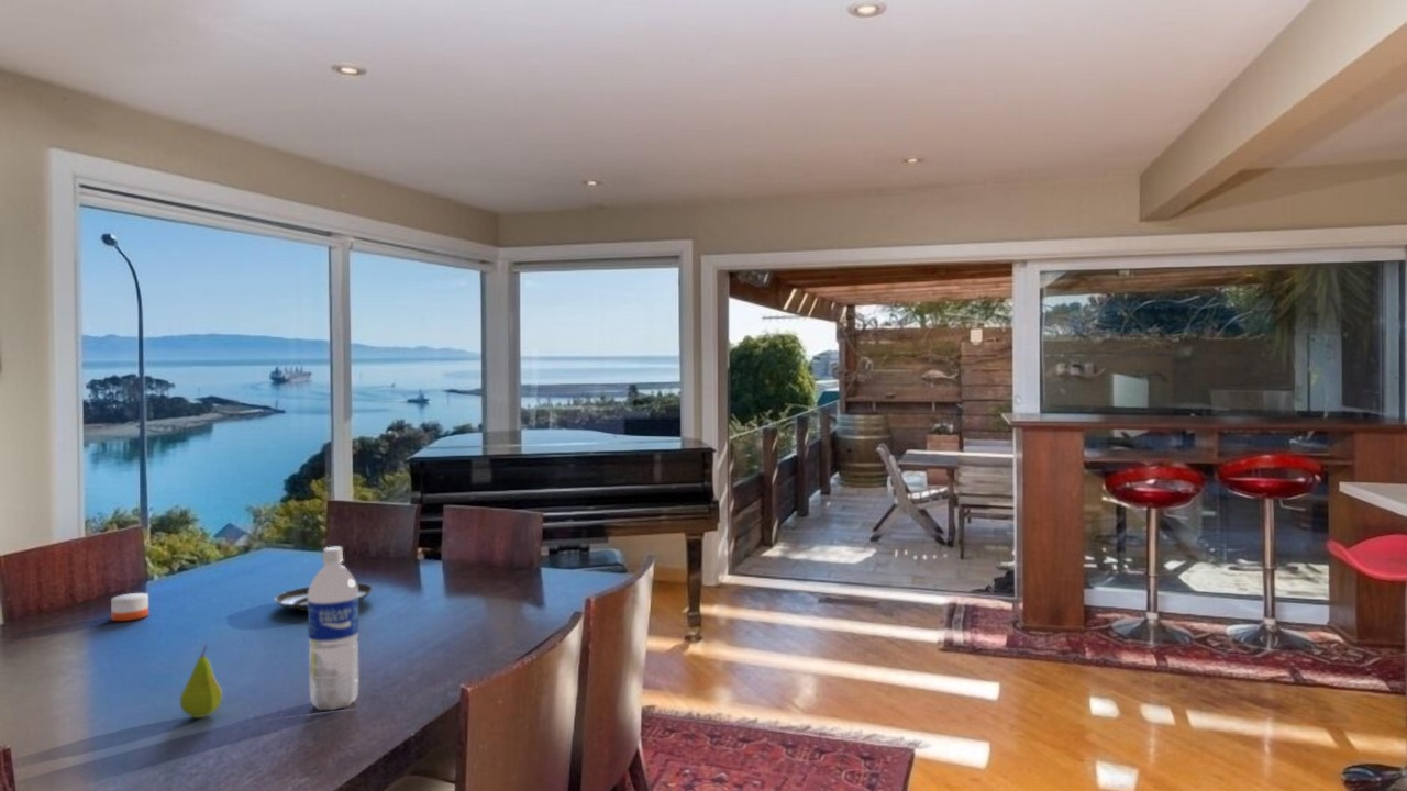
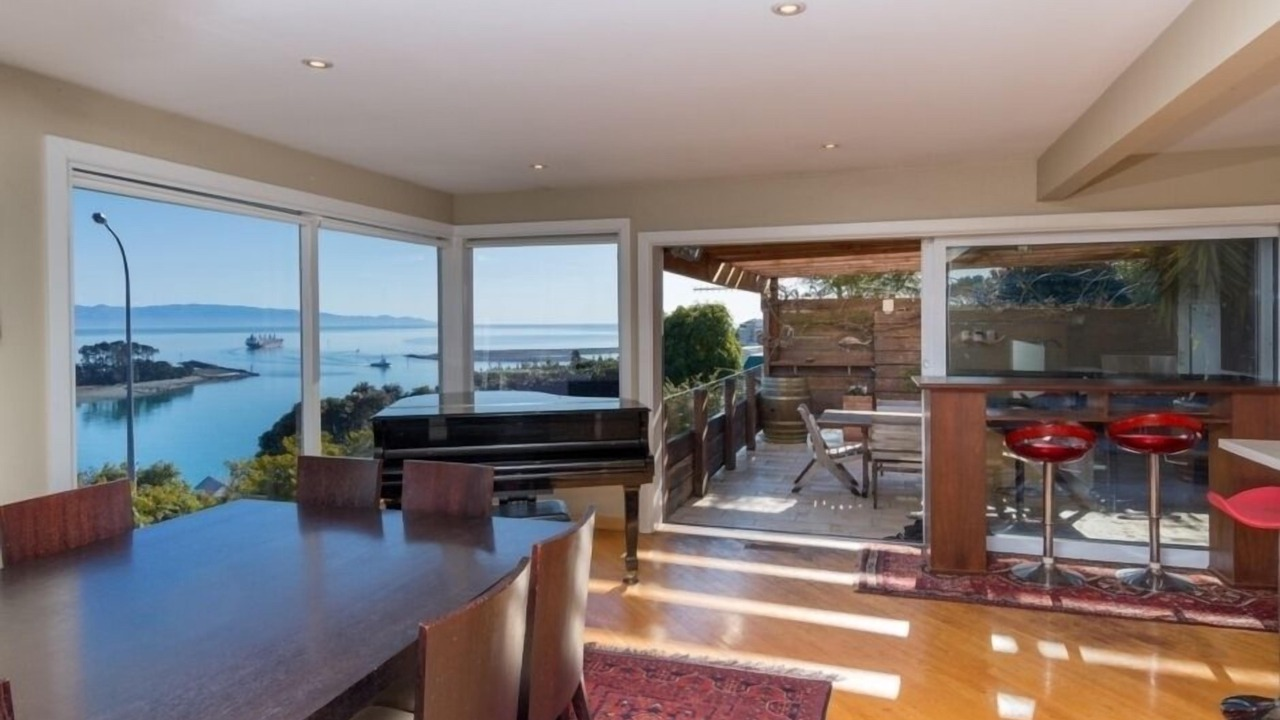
- tart tin [274,582,374,612]
- fruit [179,644,223,718]
- candle [110,583,149,622]
- water bottle [307,546,359,711]
